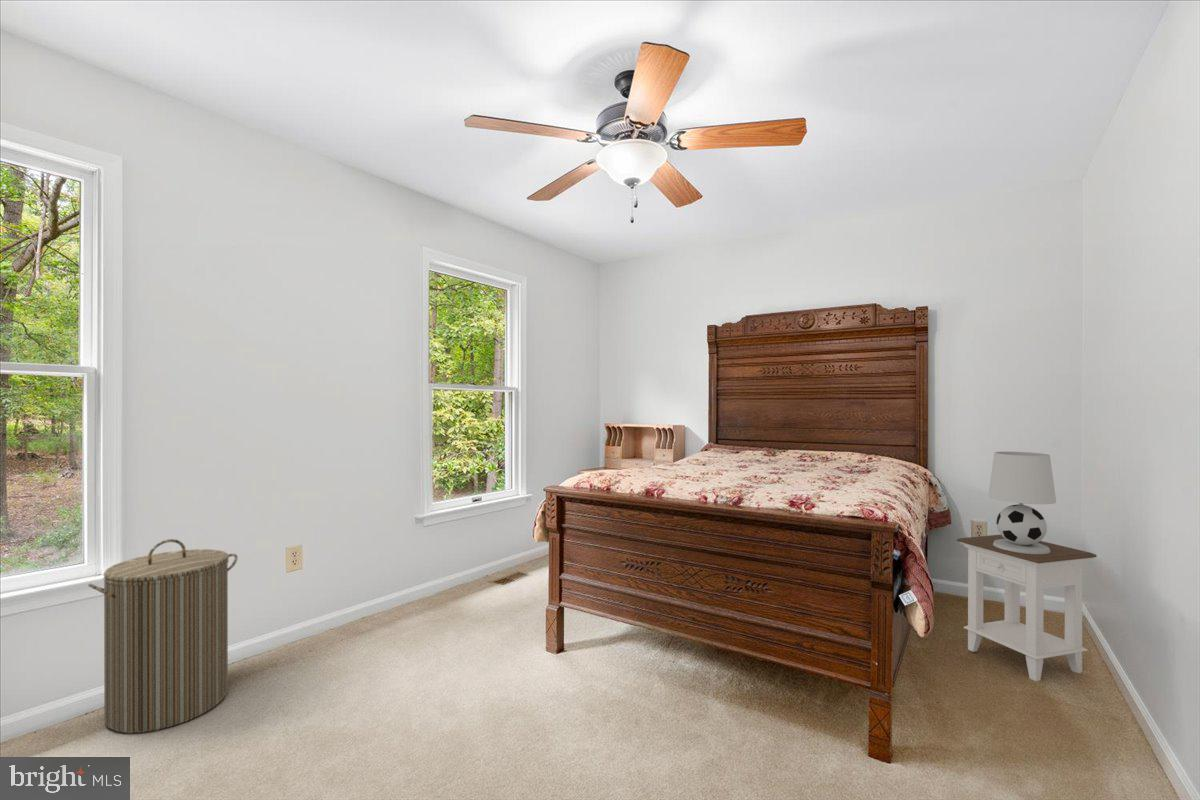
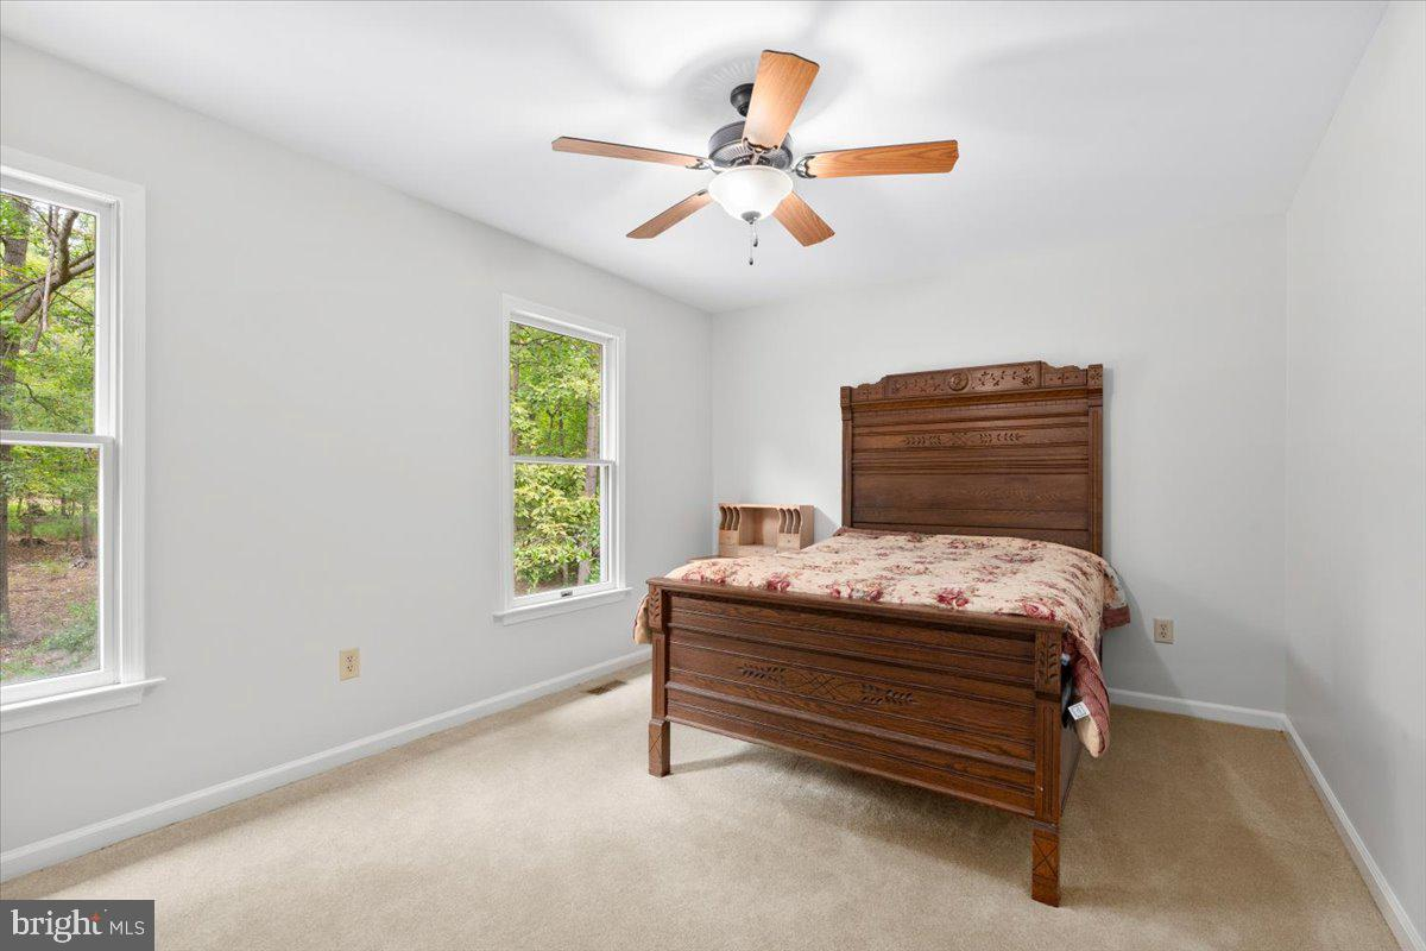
- laundry hamper [87,538,239,734]
- table lamp [987,451,1057,554]
- nightstand [956,534,1098,682]
